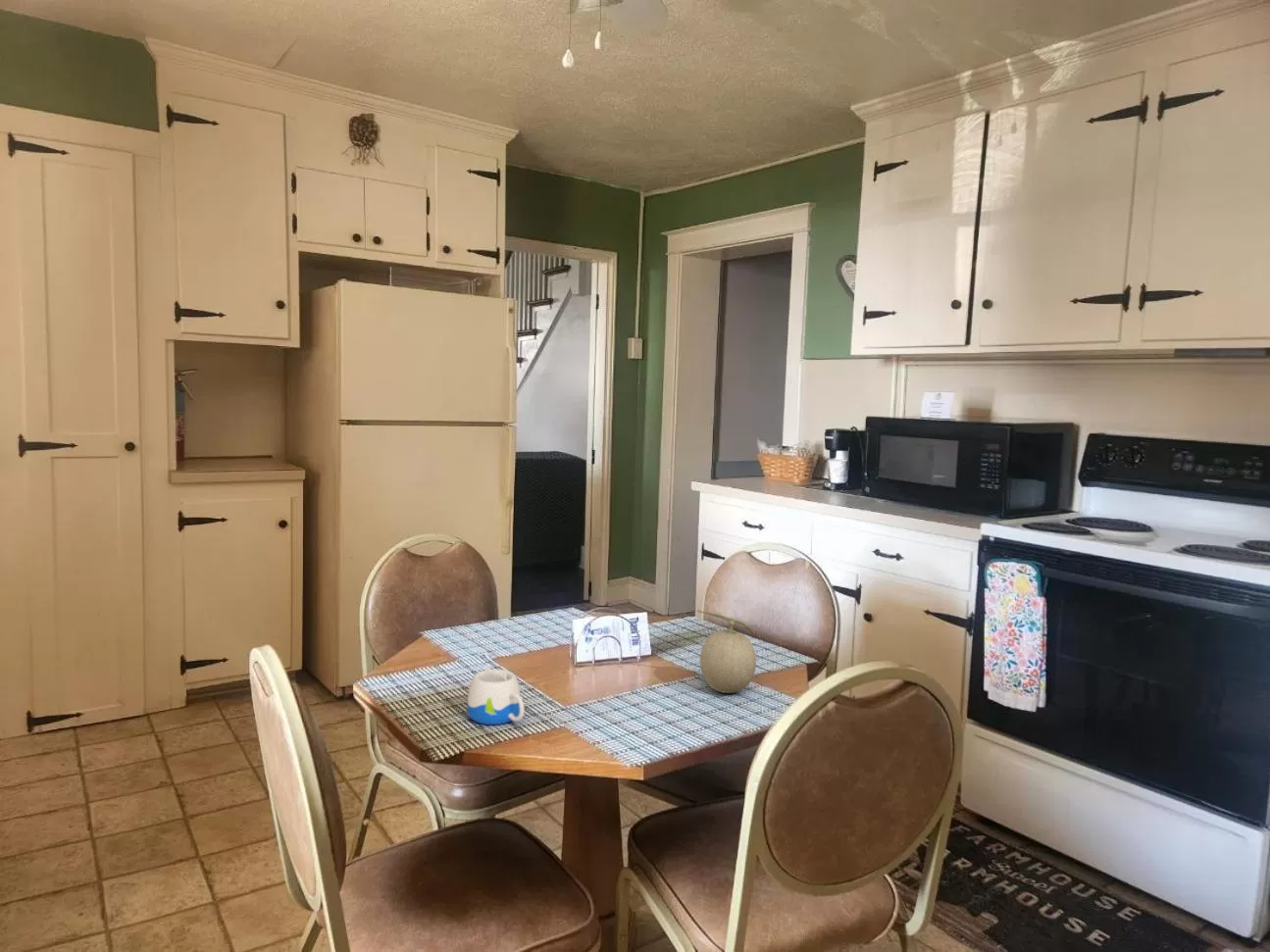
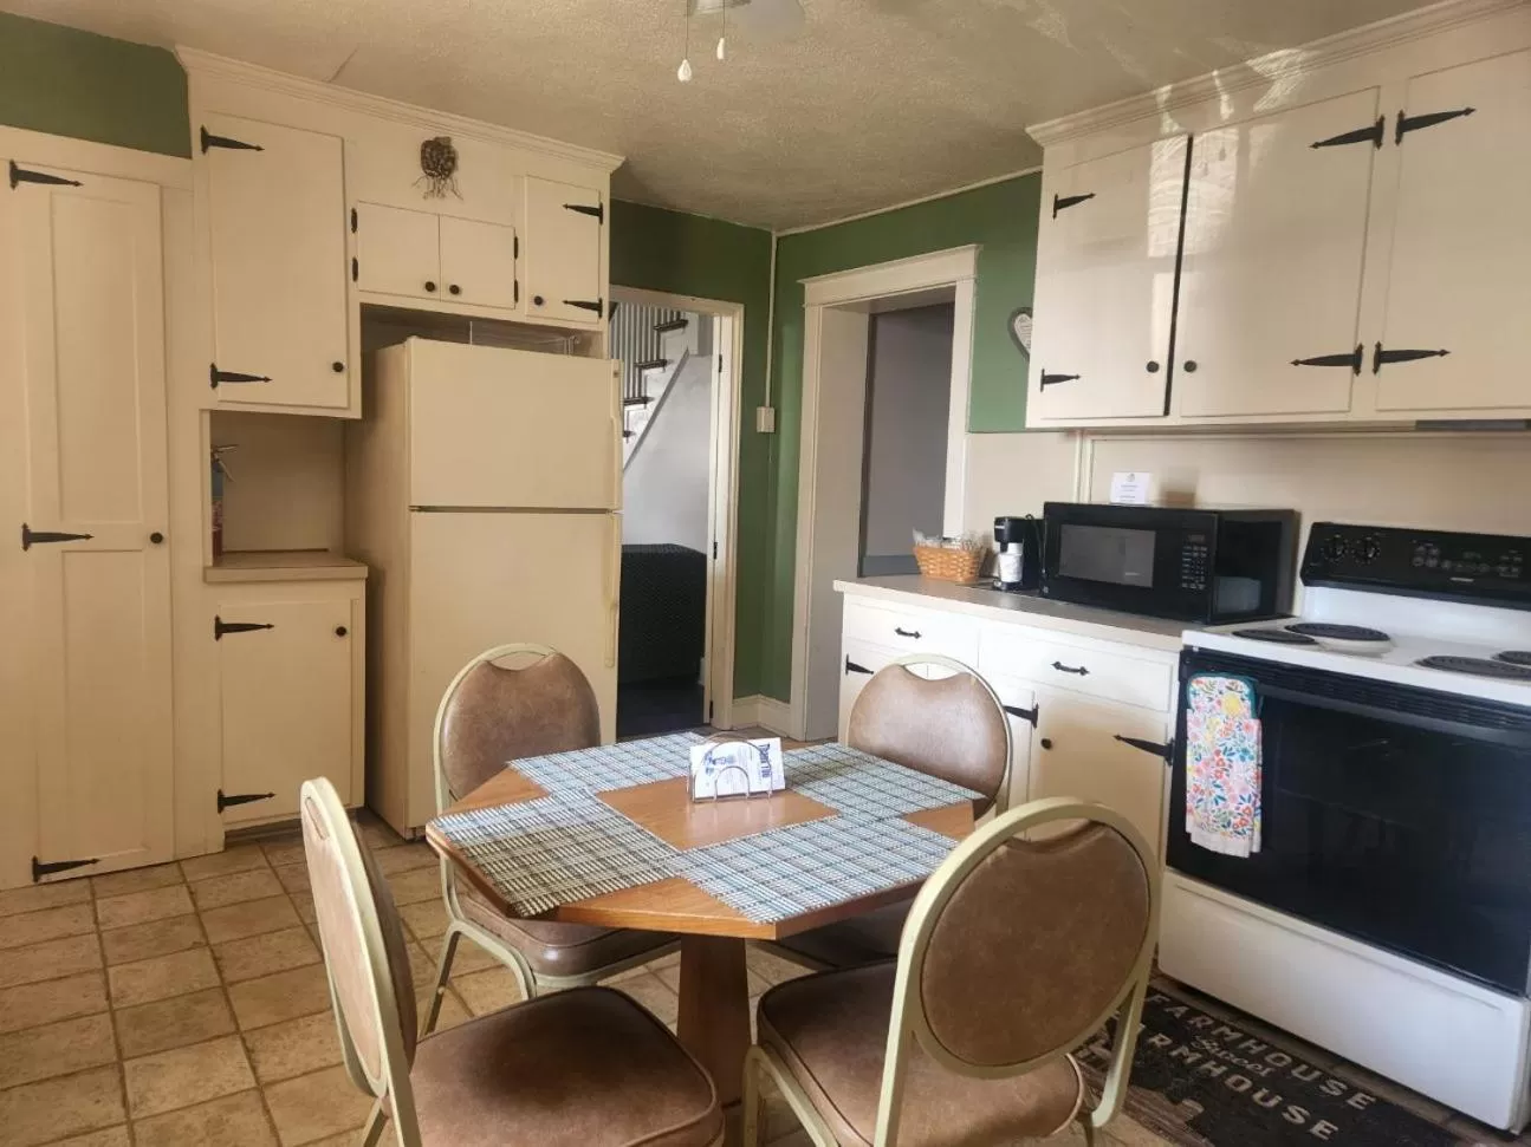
- mug [466,666,526,726]
- fruit [696,609,757,694]
